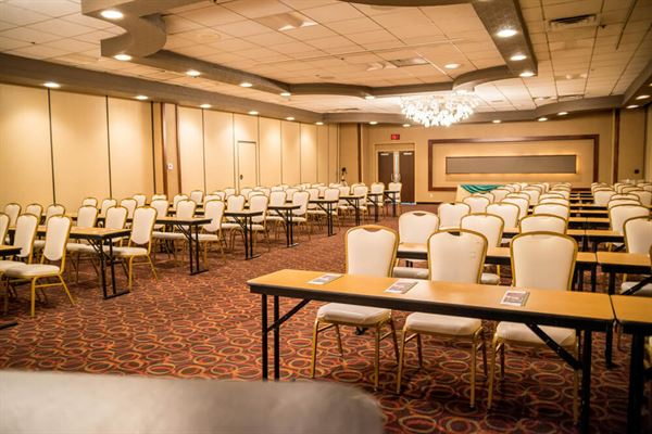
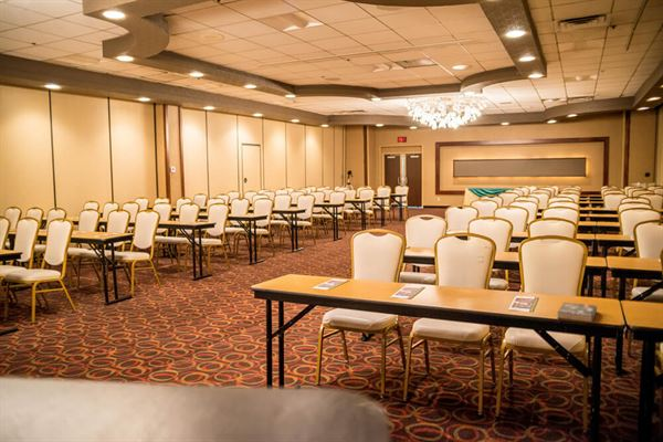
+ book [556,302,598,324]
